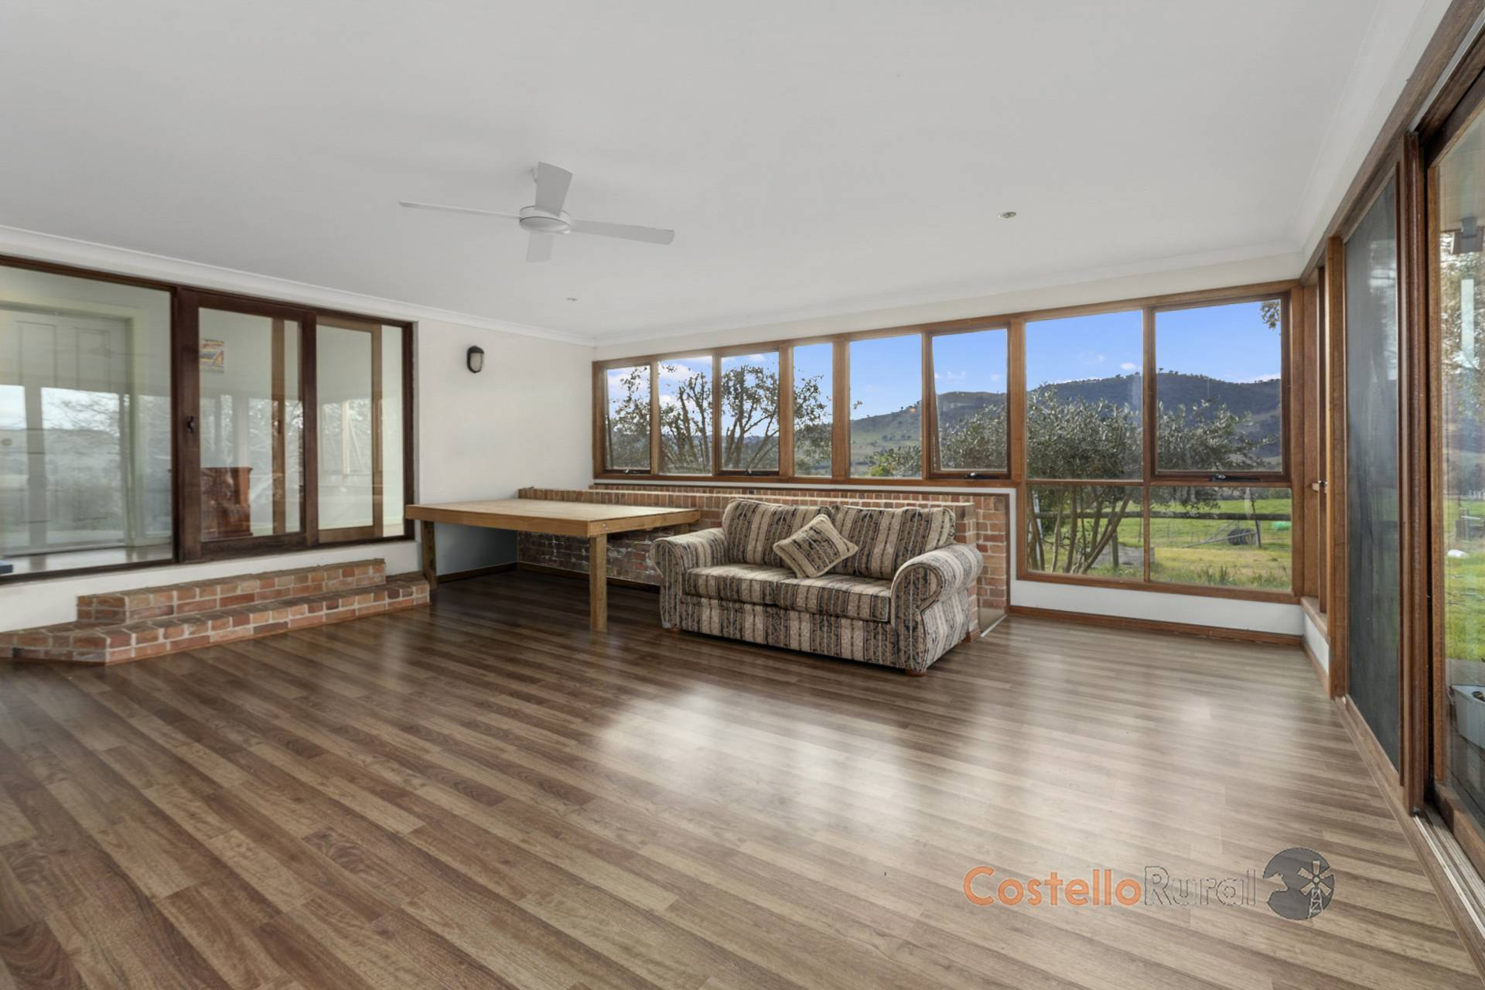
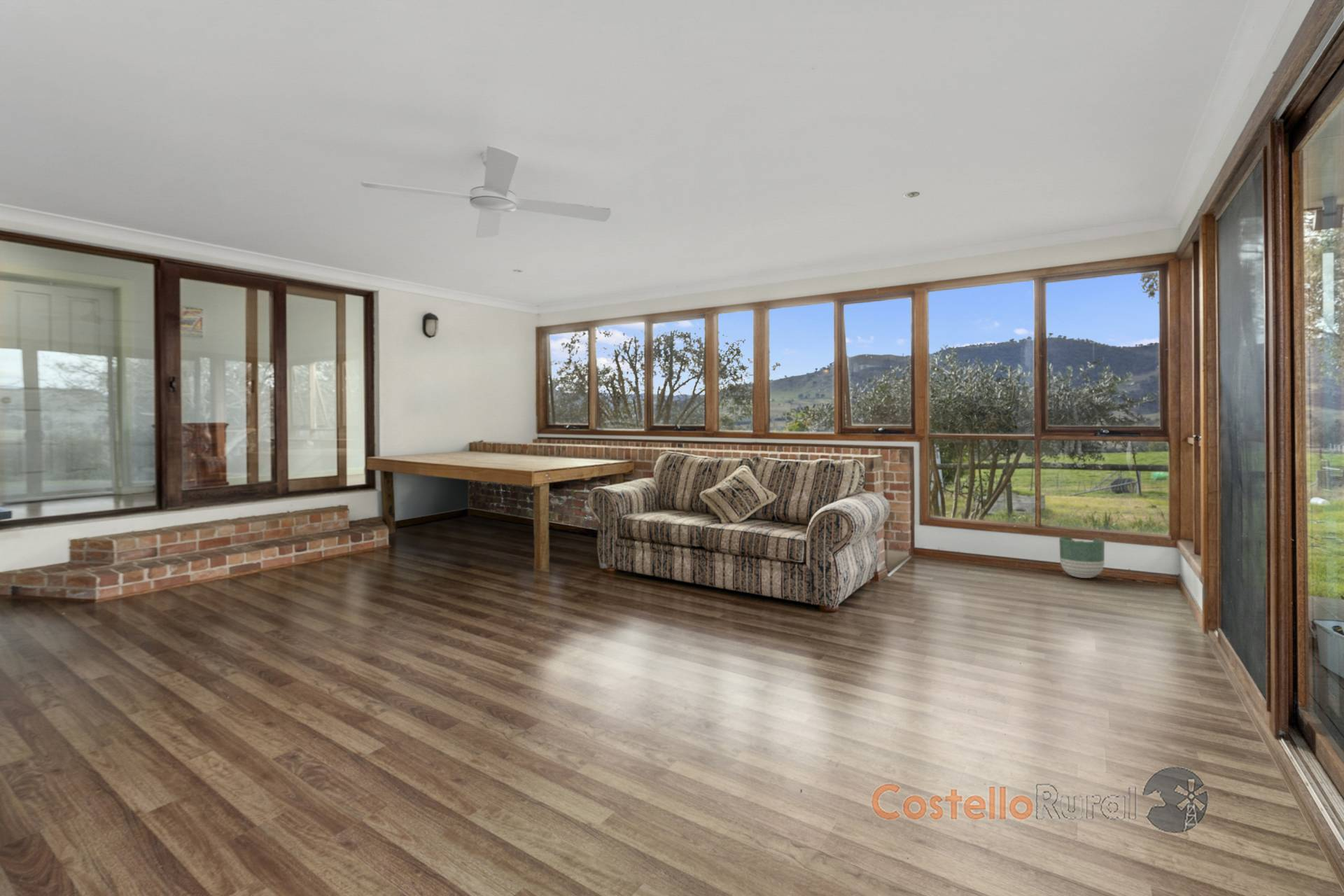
+ planter [1058,535,1105,579]
